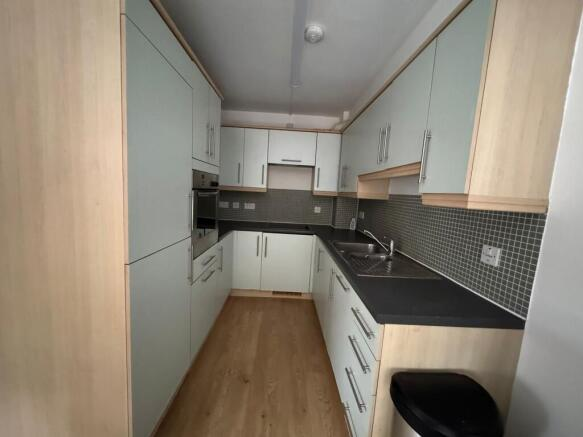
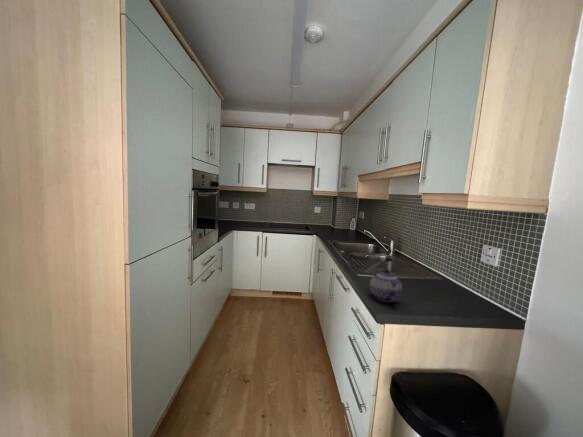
+ teapot [369,268,403,303]
